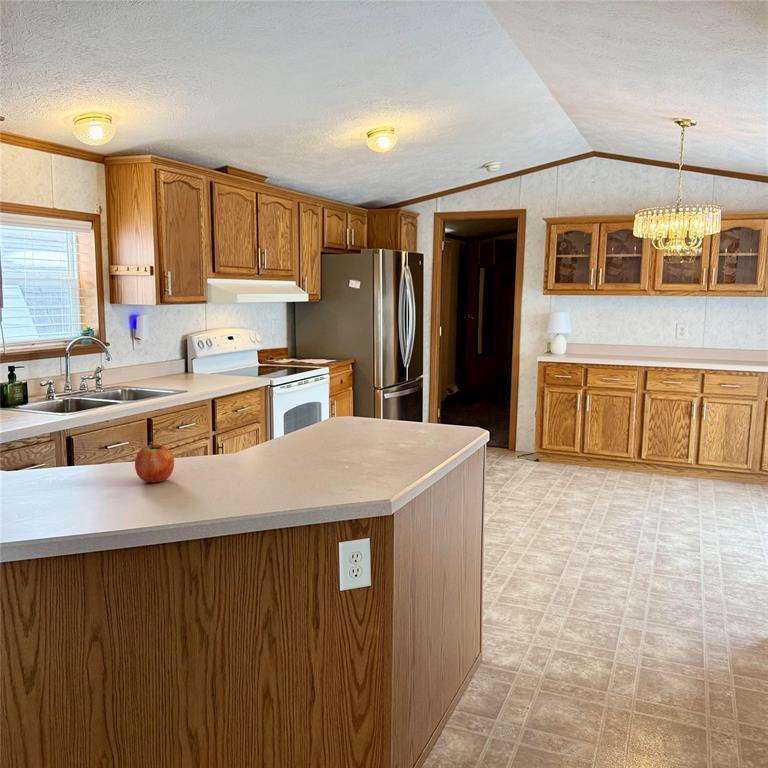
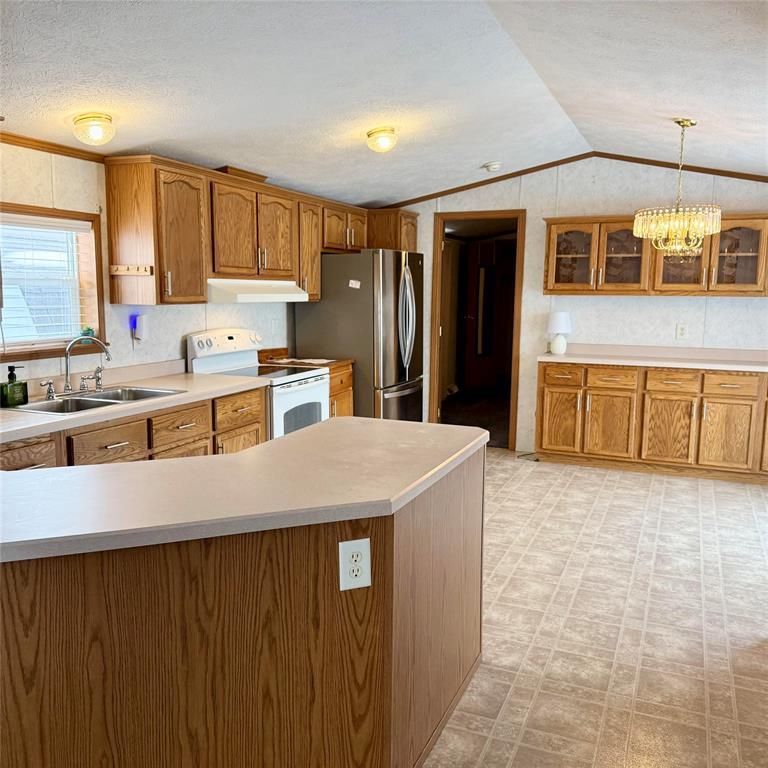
- fruit [134,441,175,483]
